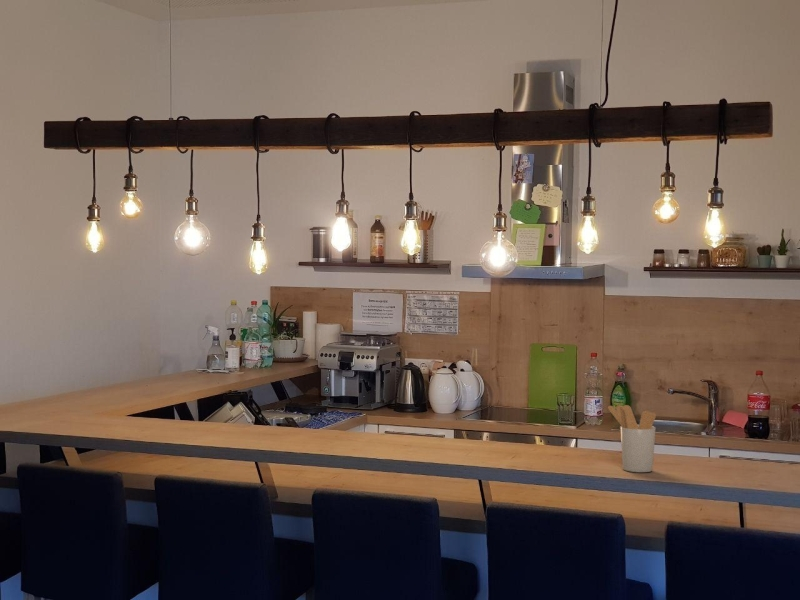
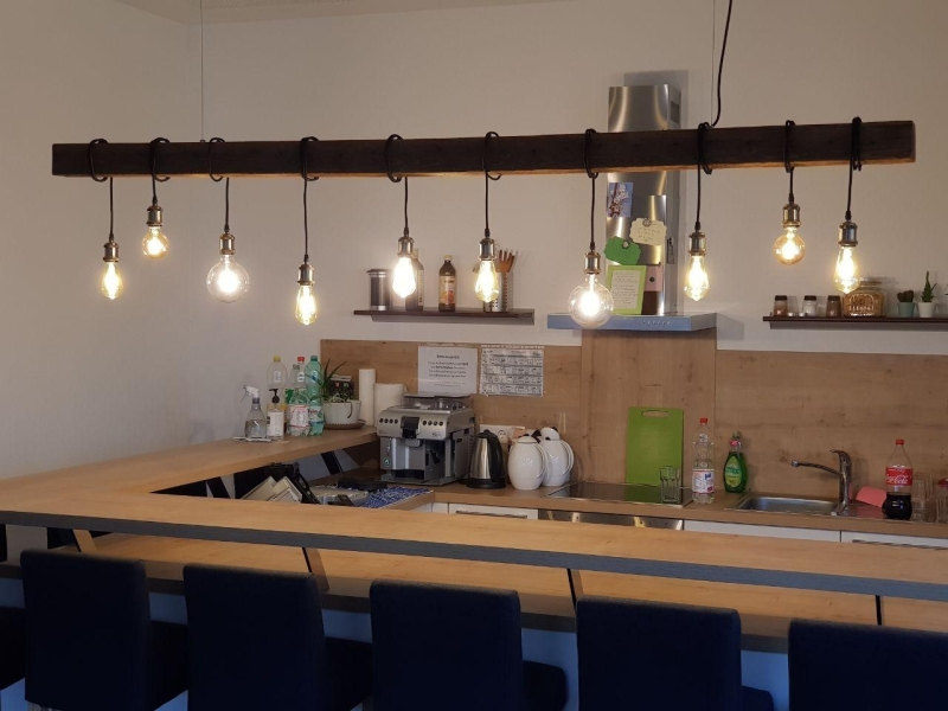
- utensil holder [607,404,657,473]
